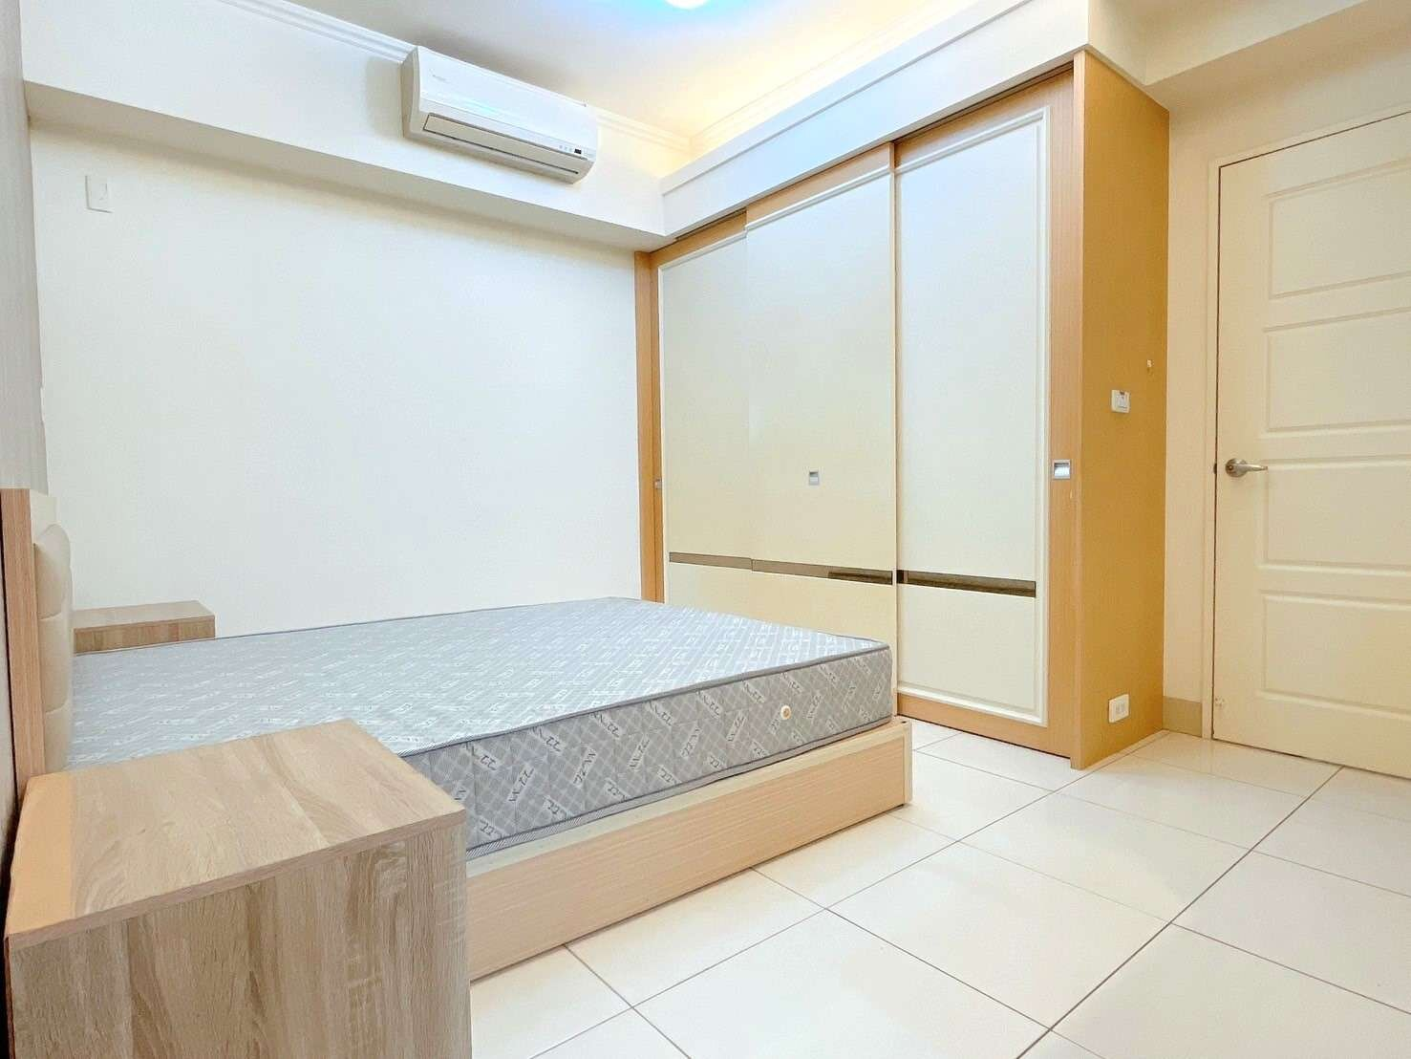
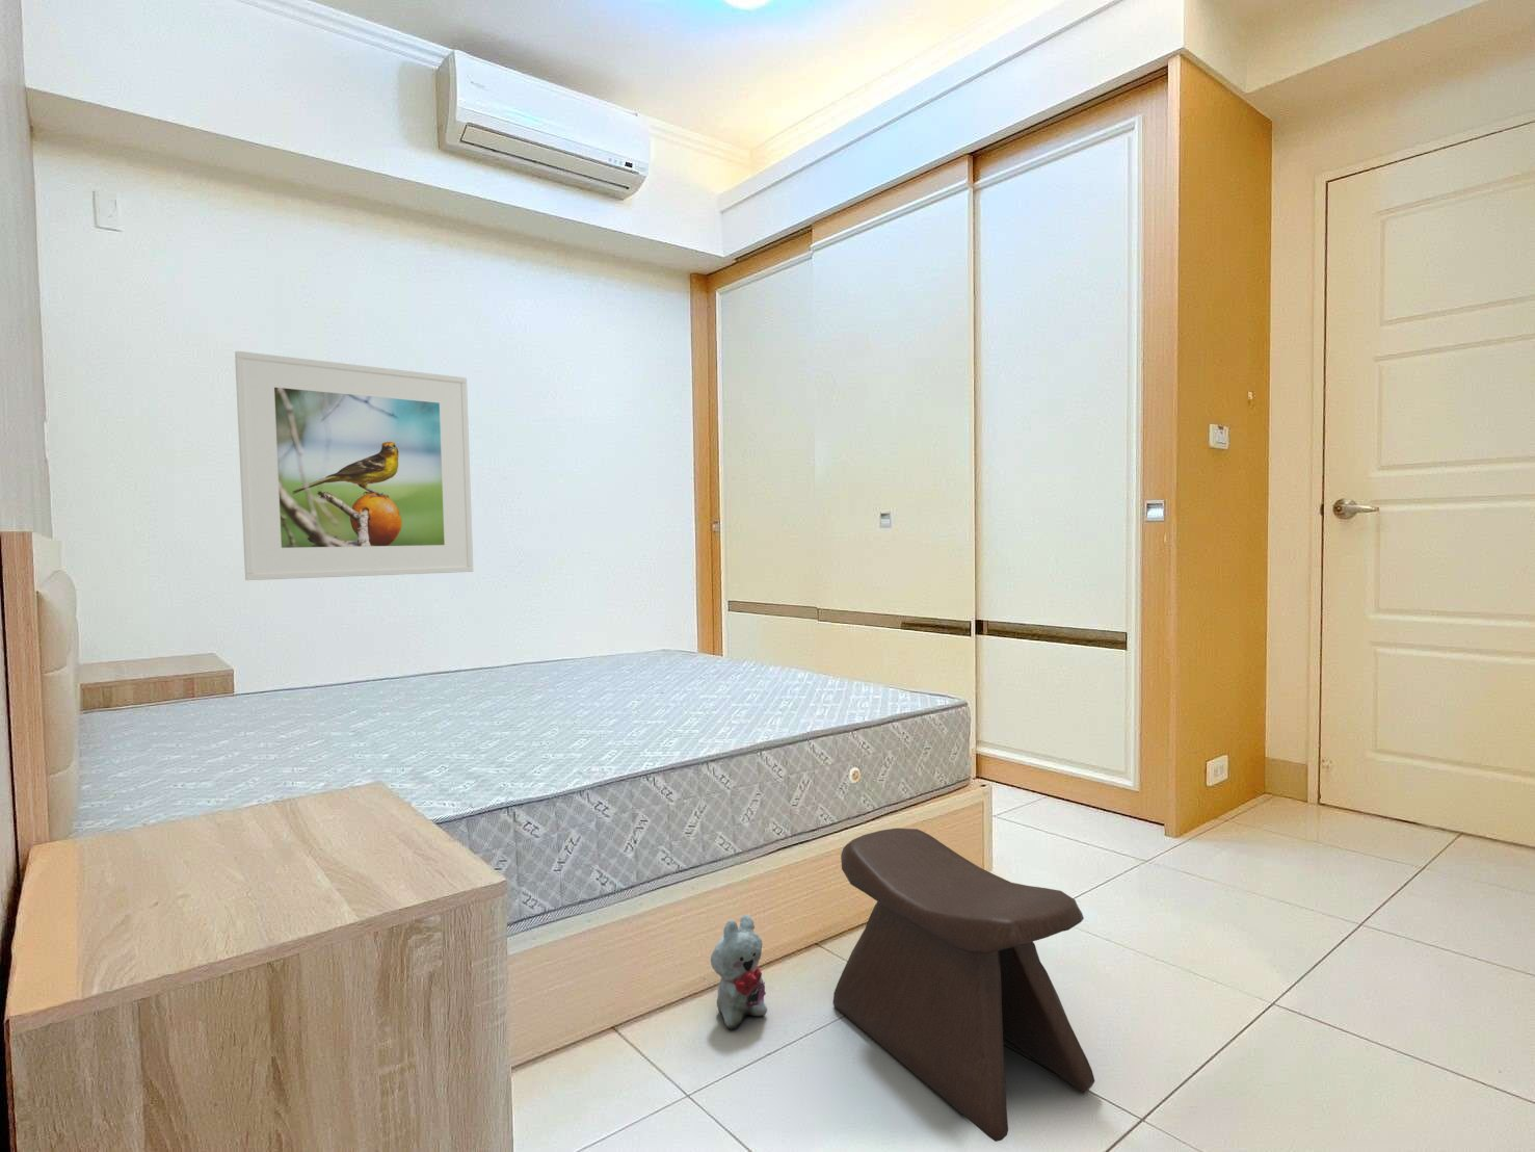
+ plush toy [710,914,768,1030]
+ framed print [233,351,474,581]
+ stool [832,826,1096,1142]
